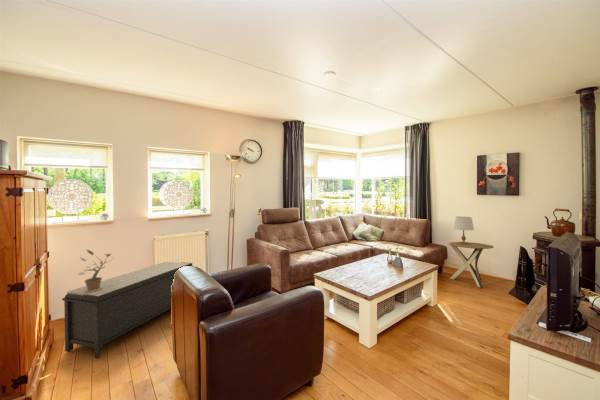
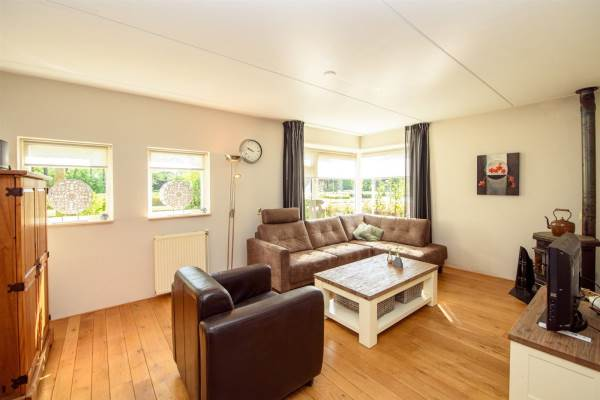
- table lamp [453,216,475,245]
- bench [61,261,193,359]
- potted plant [77,249,114,291]
- side table [448,241,495,289]
